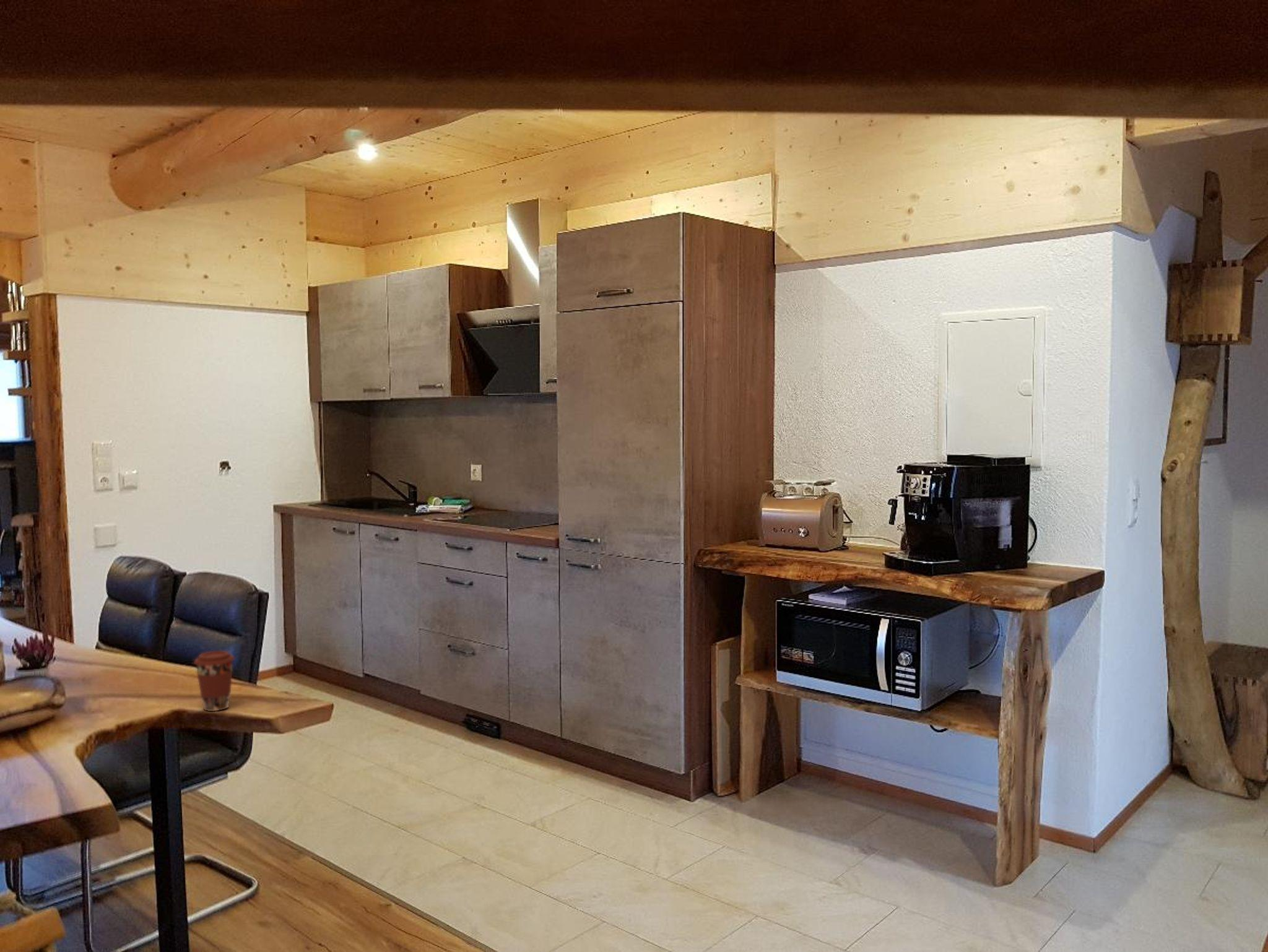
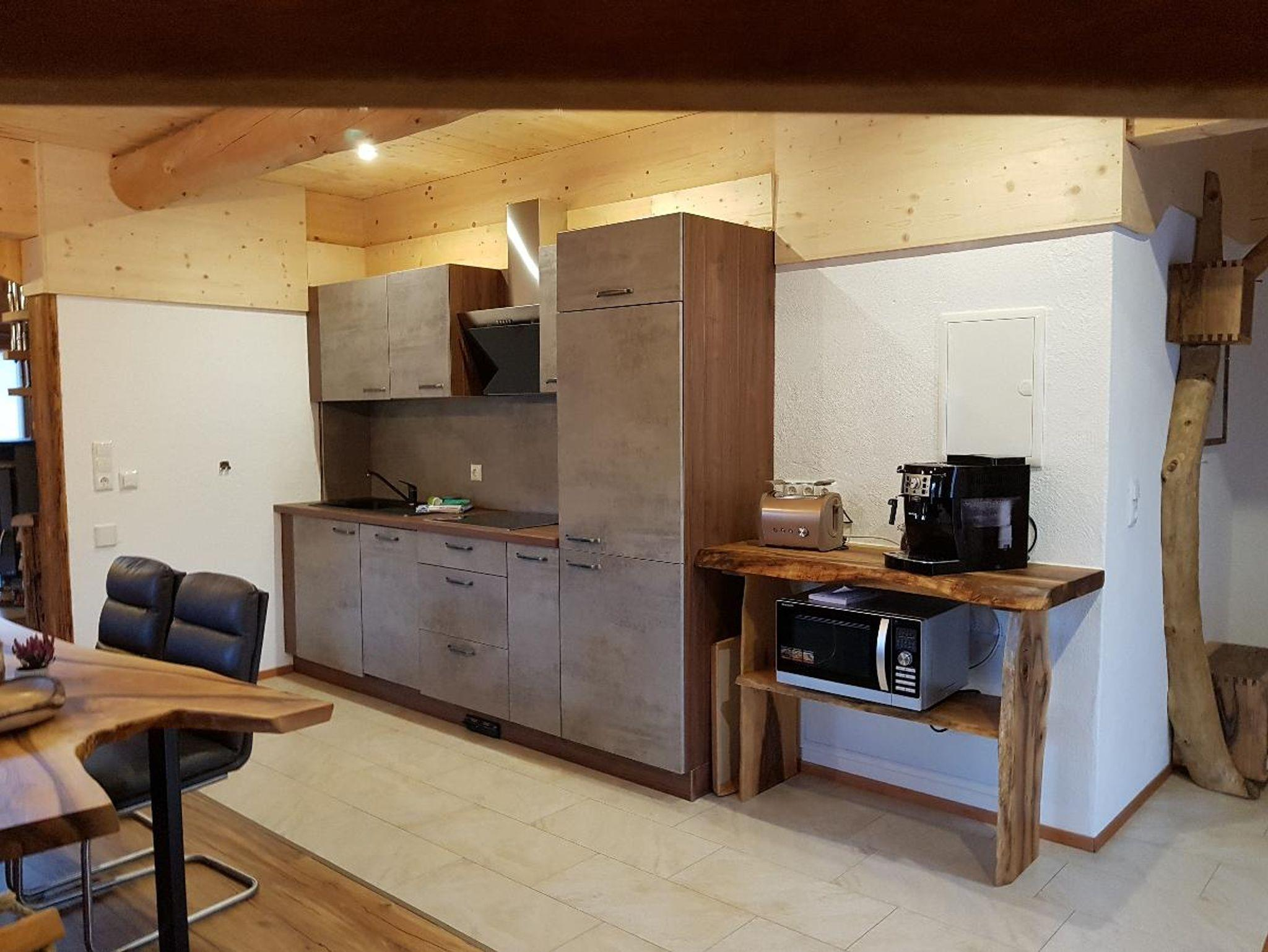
- coffee cup [193,650,235,712]
